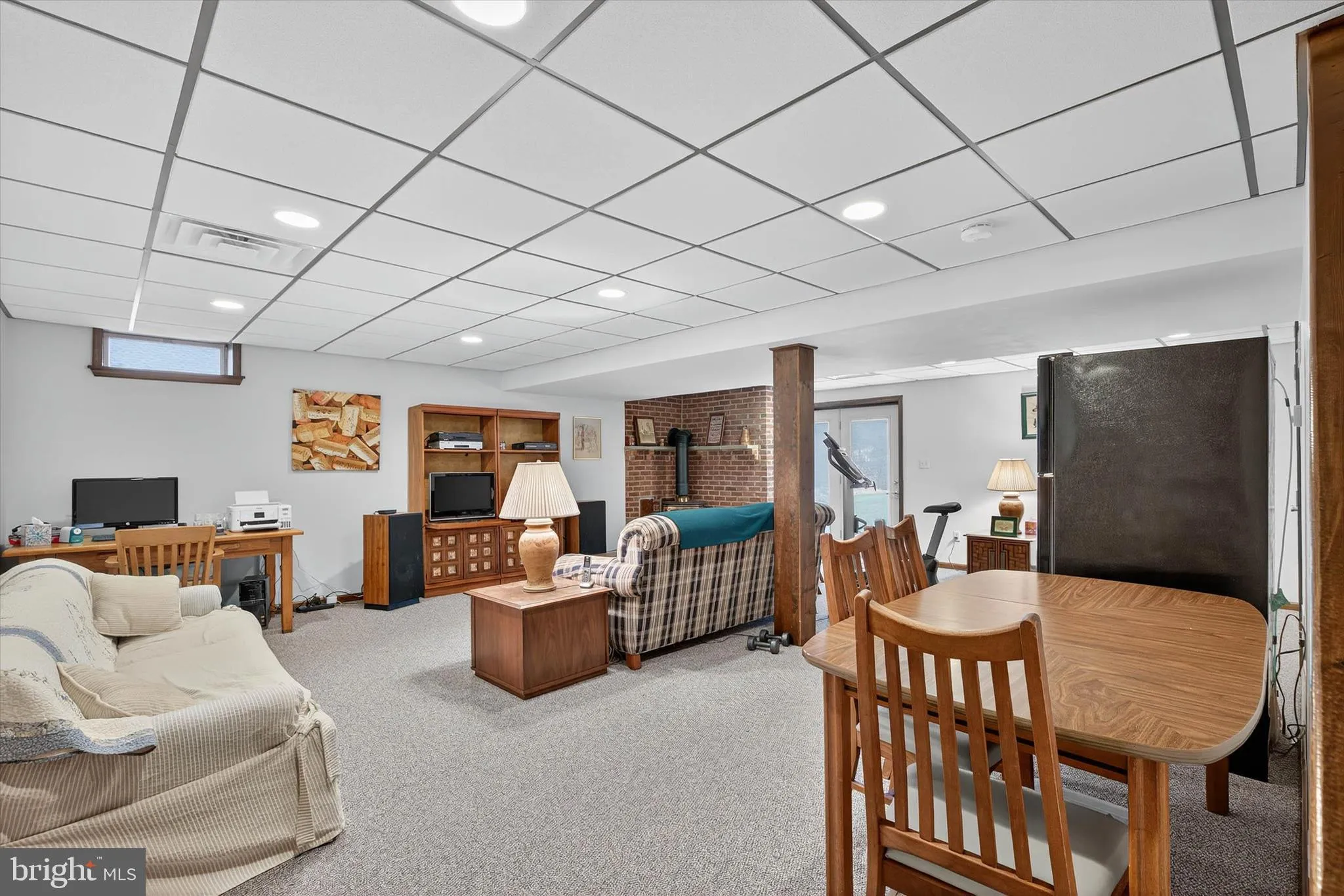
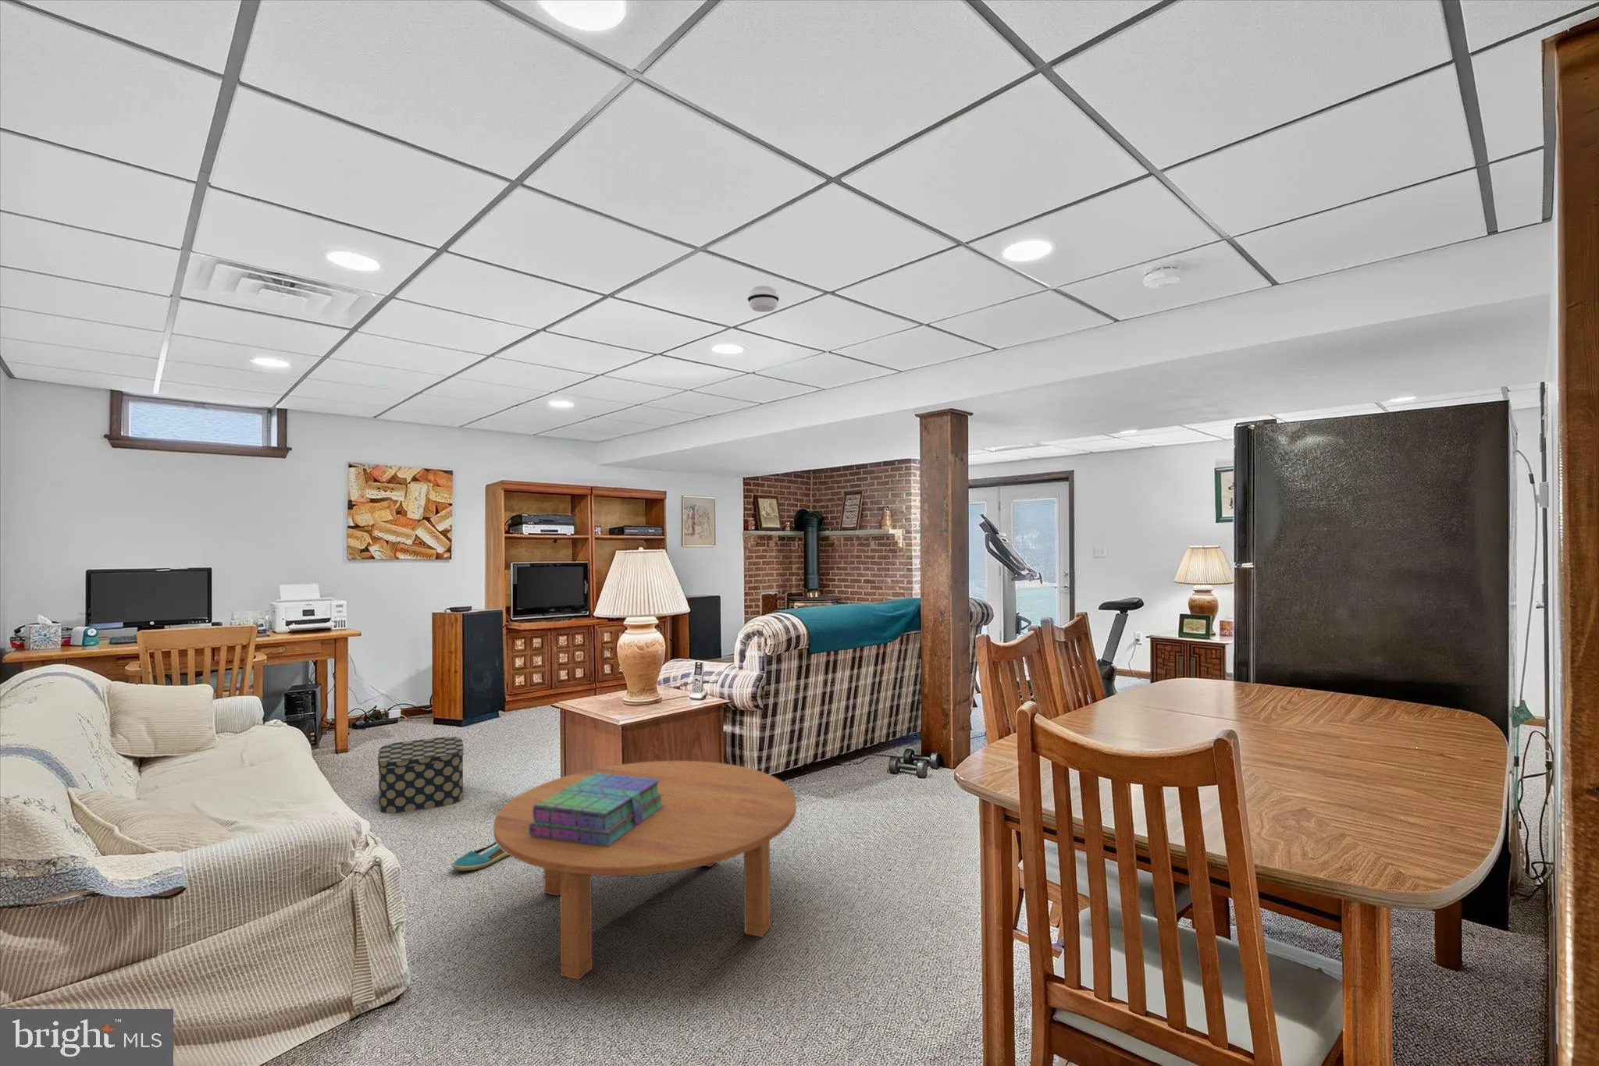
+ stack of books [528,773,664,846]
+ smoke detector [746,284,780,313]
+ storage box [377,736,464,814]
+ coffee table [493,760,797,980]
+ shoe [451,841,509,872]
